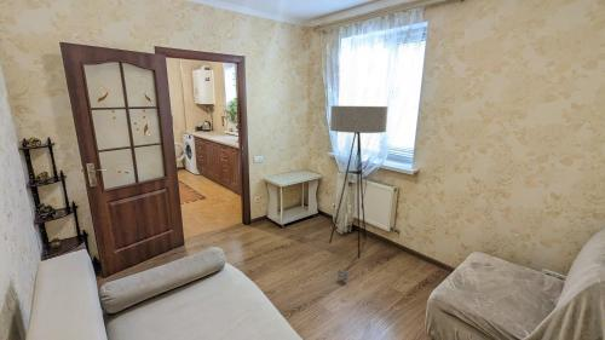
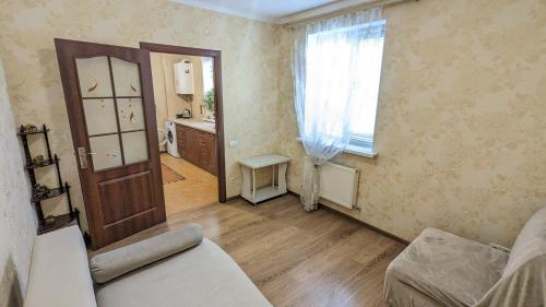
- floor lamp [328,105,390,282]
